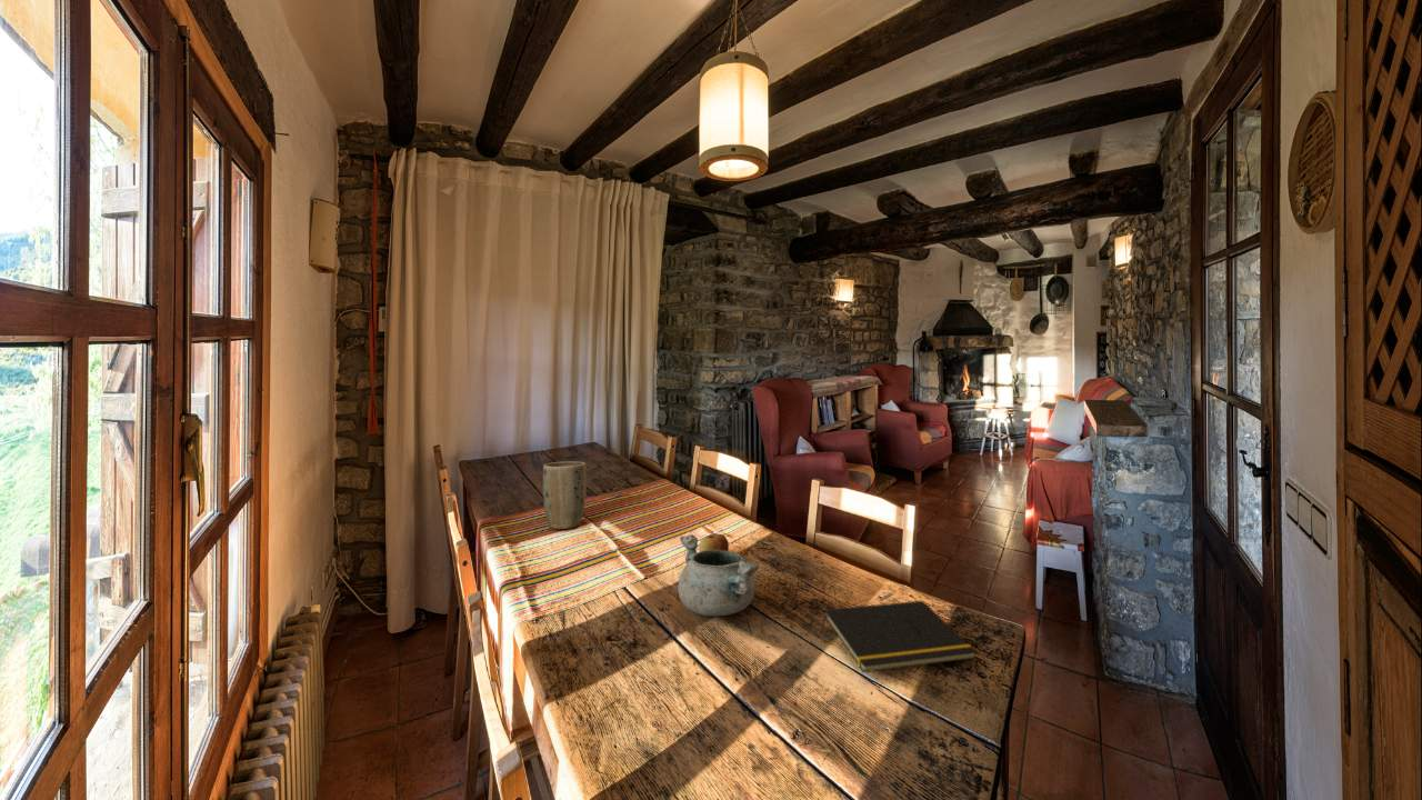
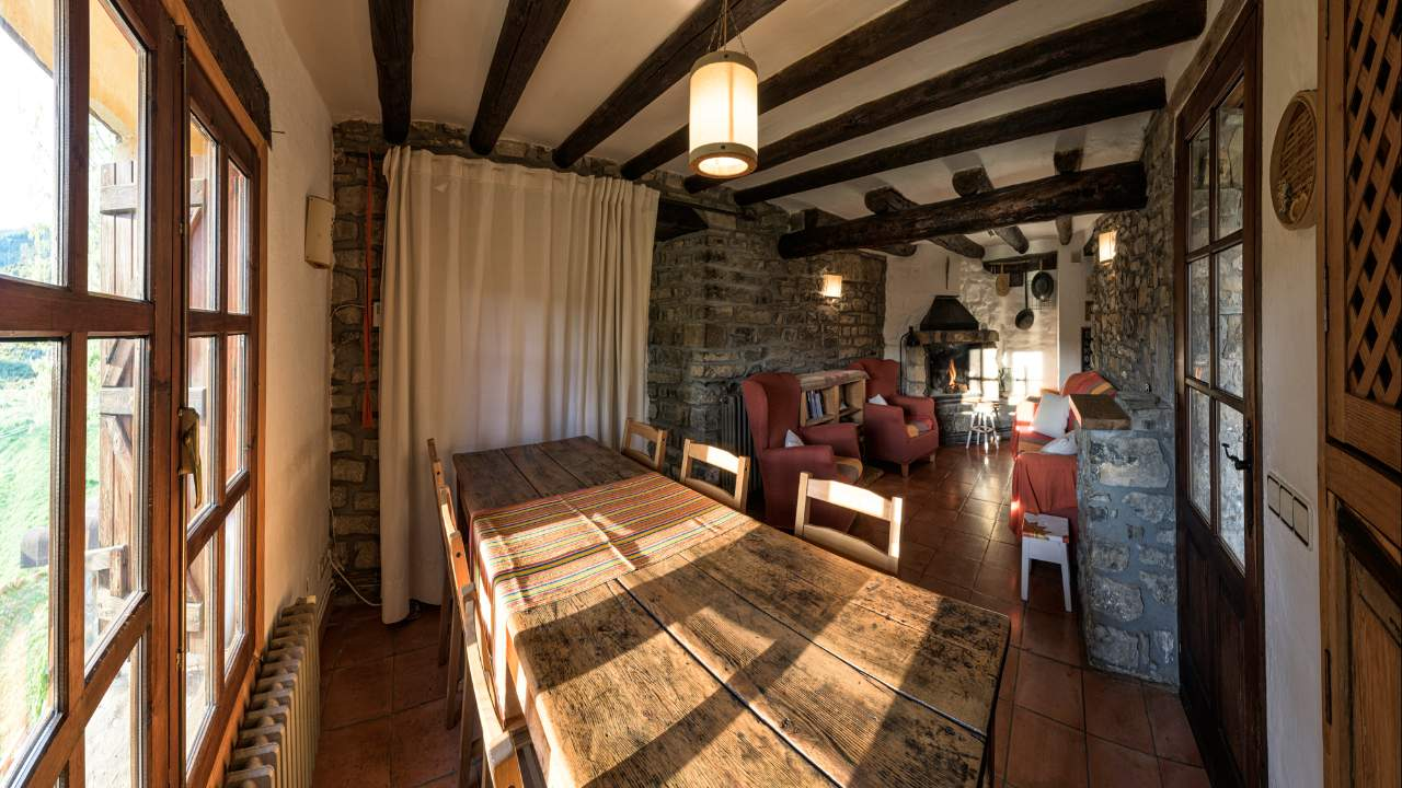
- notepad [821,600,978,673]
- plant pot [542,460,588,530]
- apple [698,532,730,552]
- decorative bowl [677,533,760,617]
